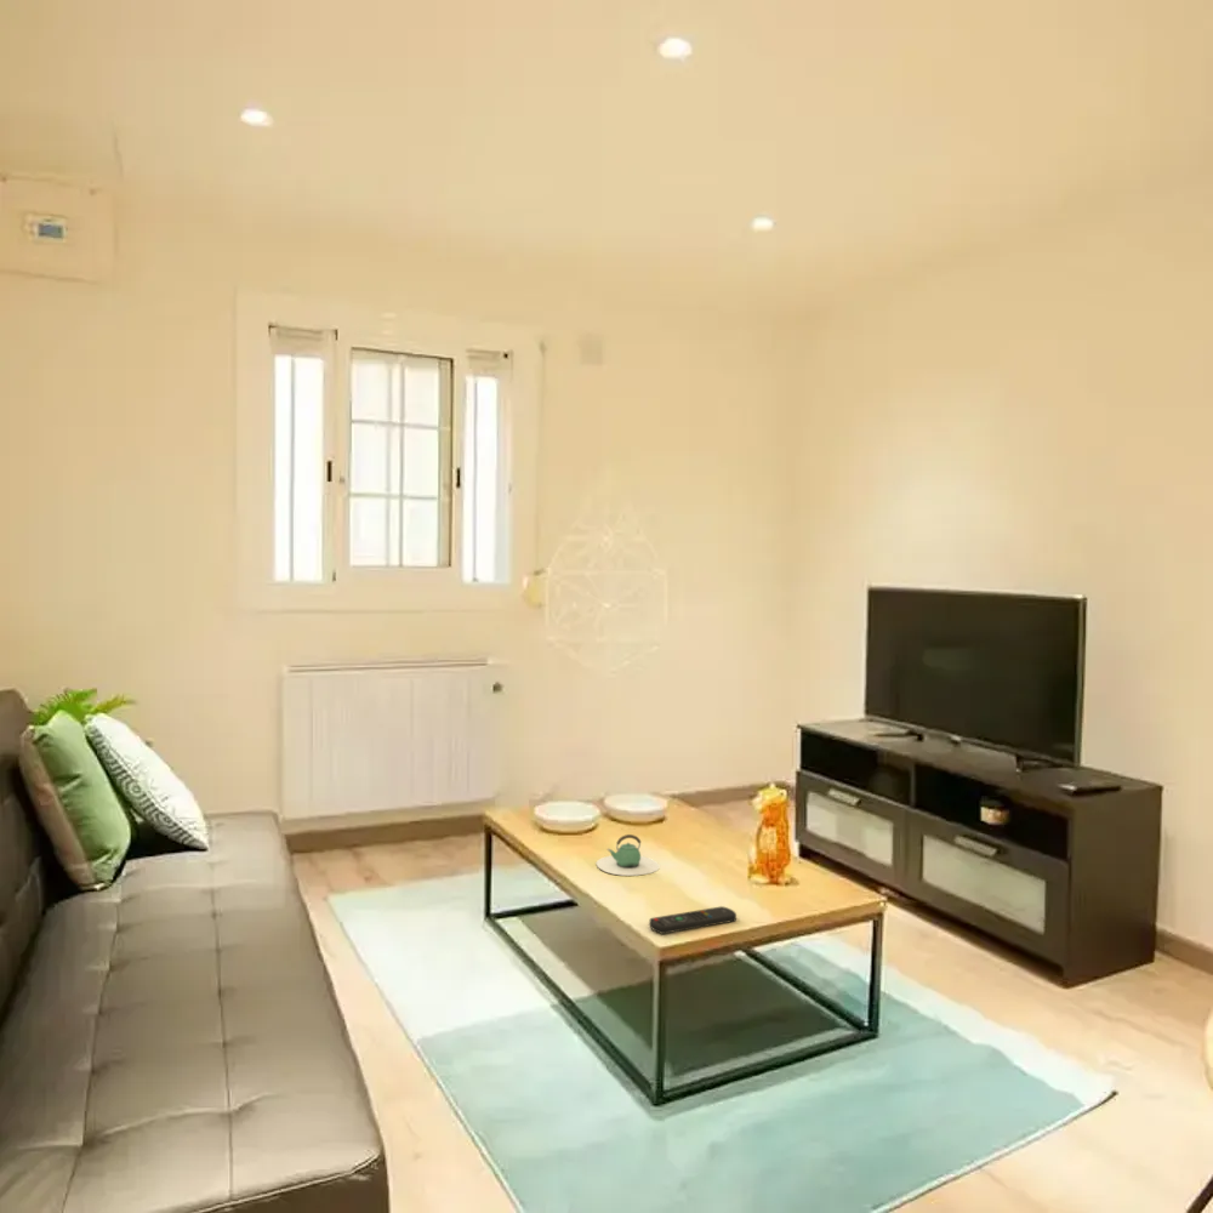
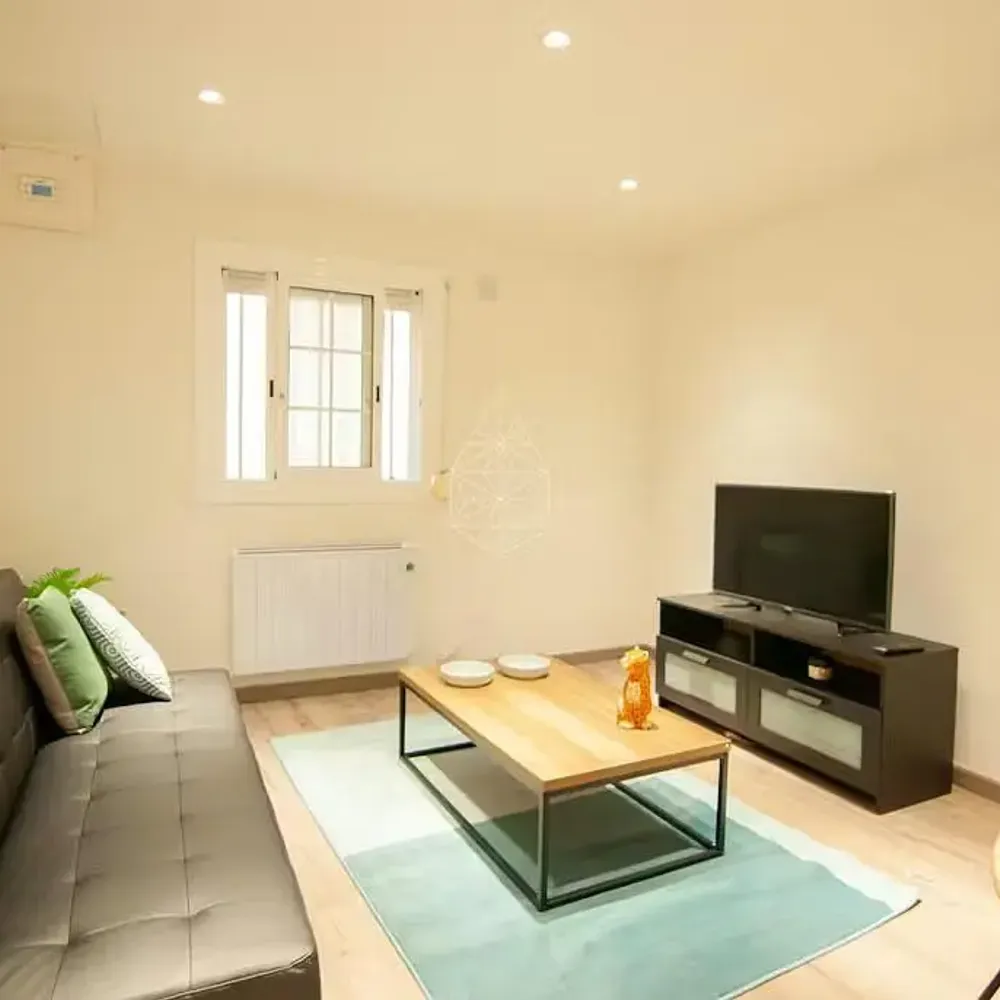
- remote control [648,905,738,935]
- teapot [596,833,660,877]
